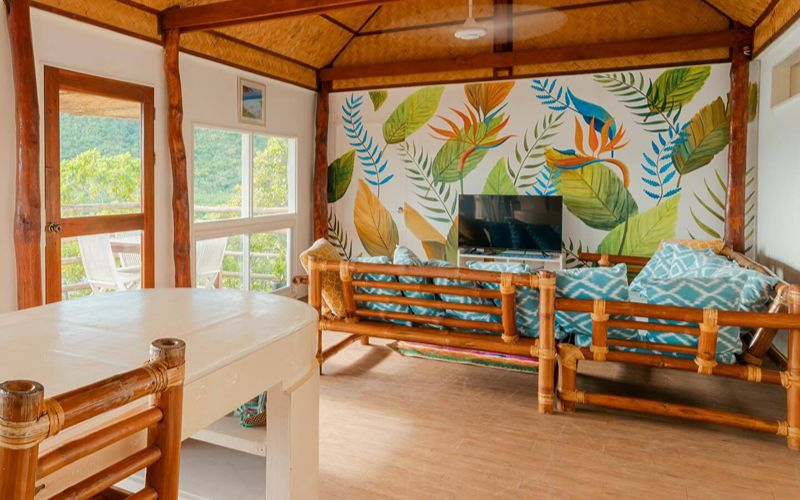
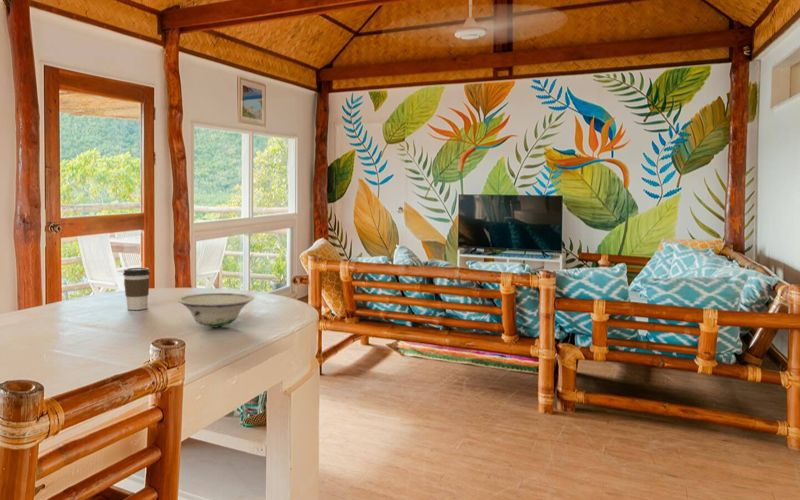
+ bowl [175,292,255,329]
+ coffee cup [122,267,151,311]
